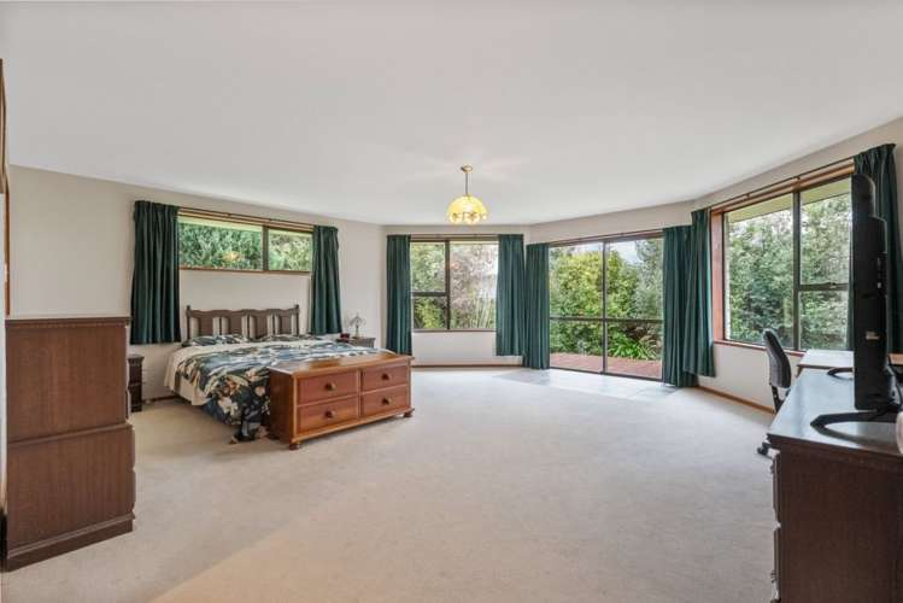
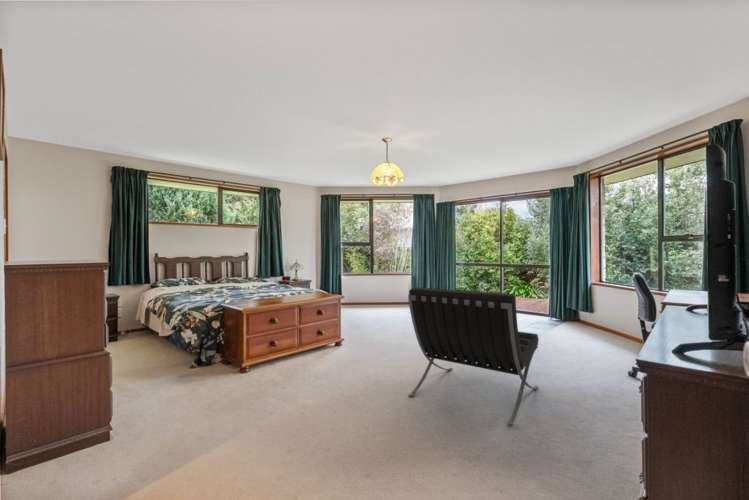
+ lounge chair [407,287,540,427]
